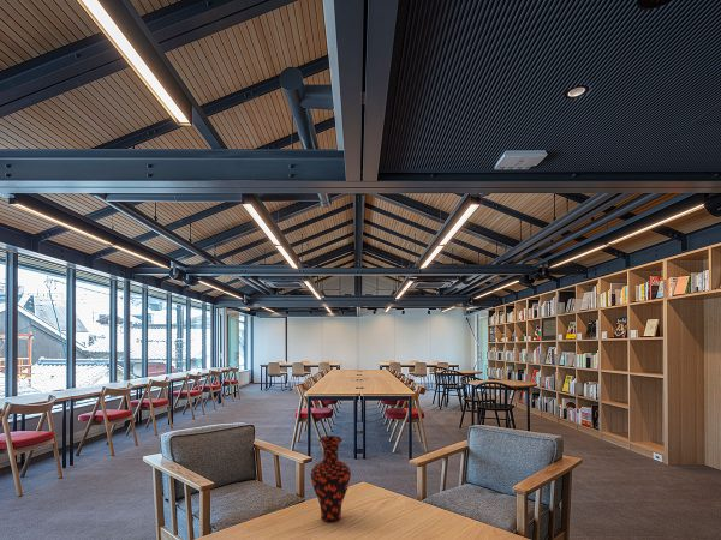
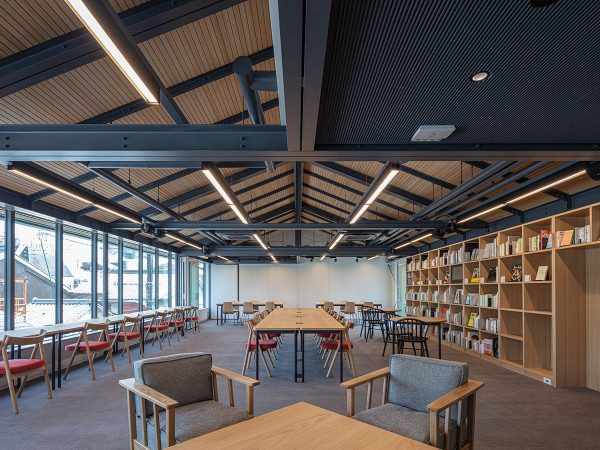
- vase [310,434,352,523]
